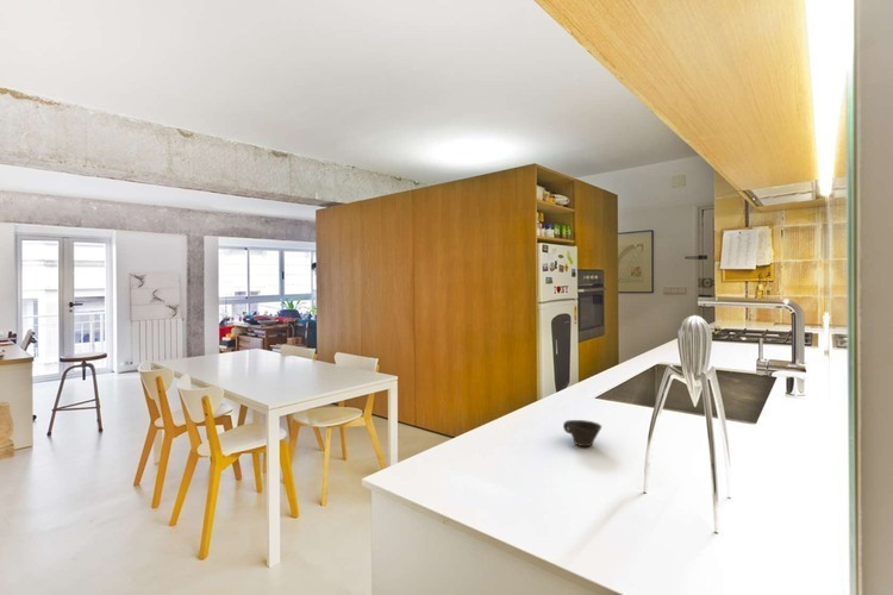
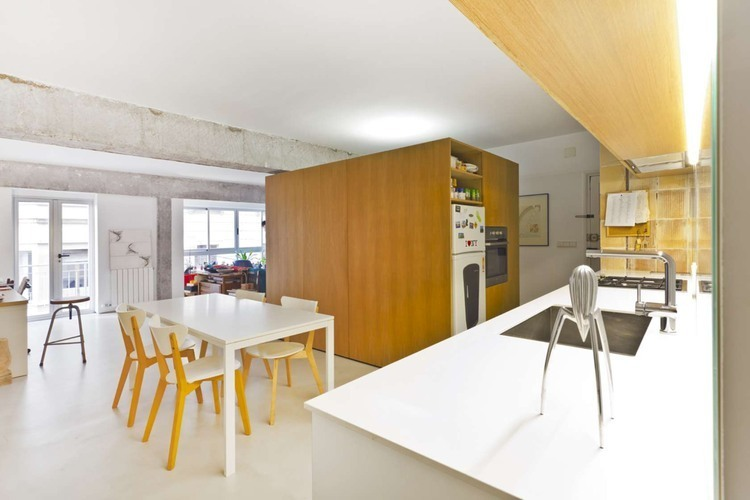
- cup [562,419,602,447]
